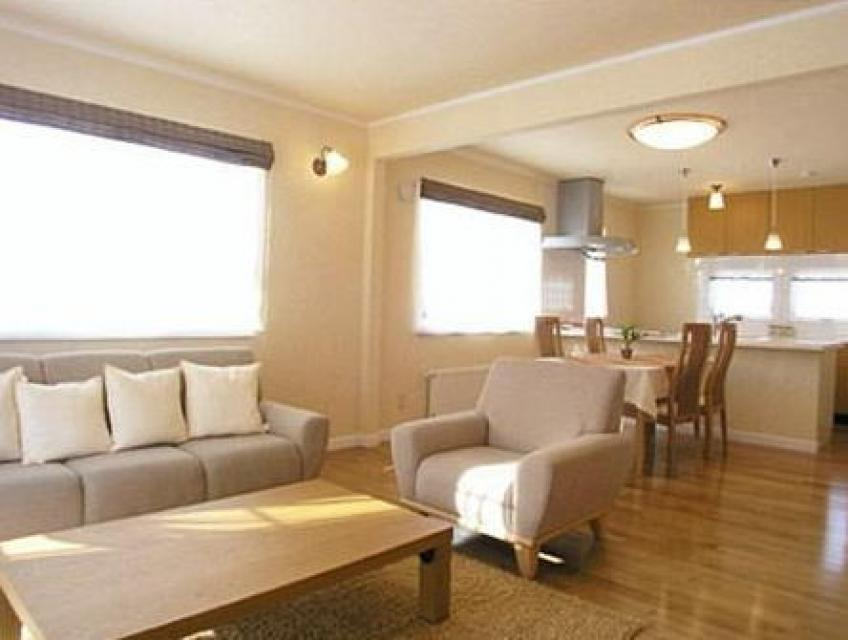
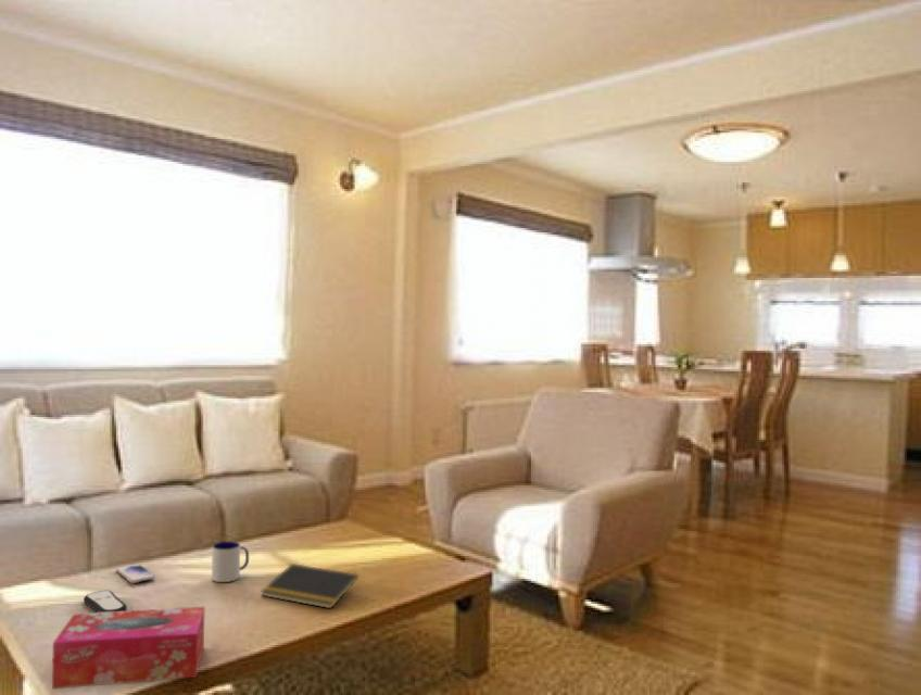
+ notepad [260,563,359,609]
+ smartphone [115,563,156,584]
+ mug [211,541,250,583]
+ remote control [83,590,128,612]
+ tissue box [51,606,206,690]
